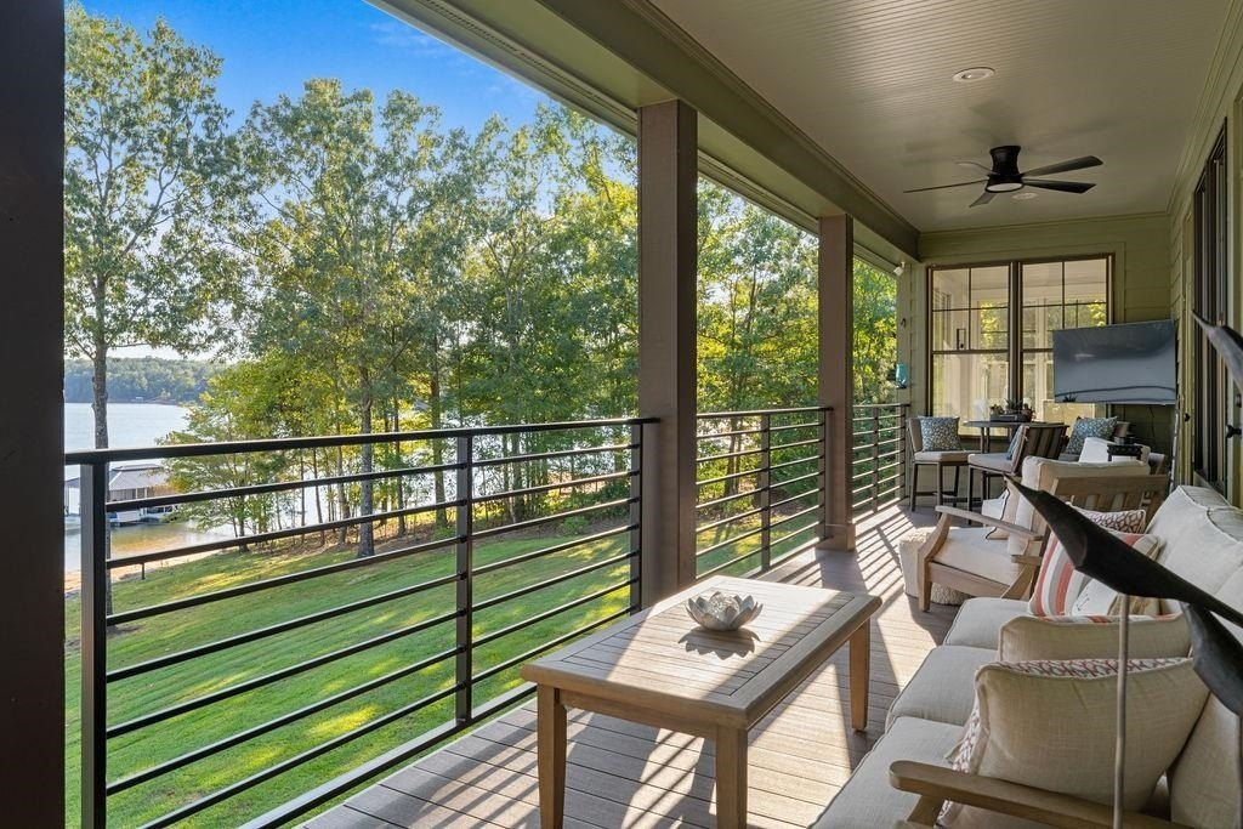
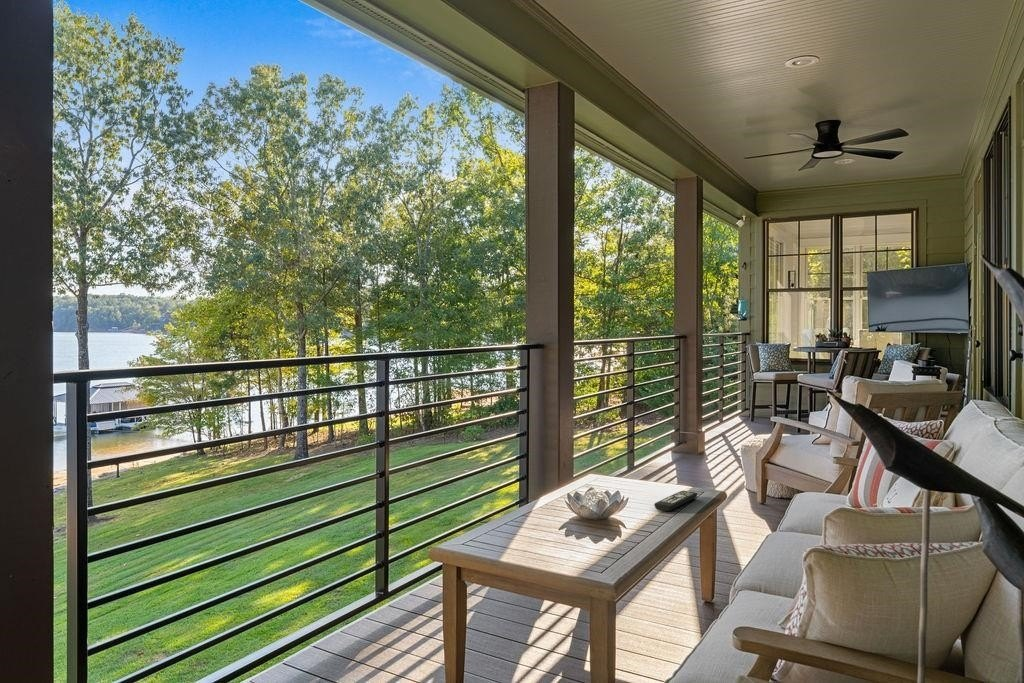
+ remote control [653,490,698,512]
